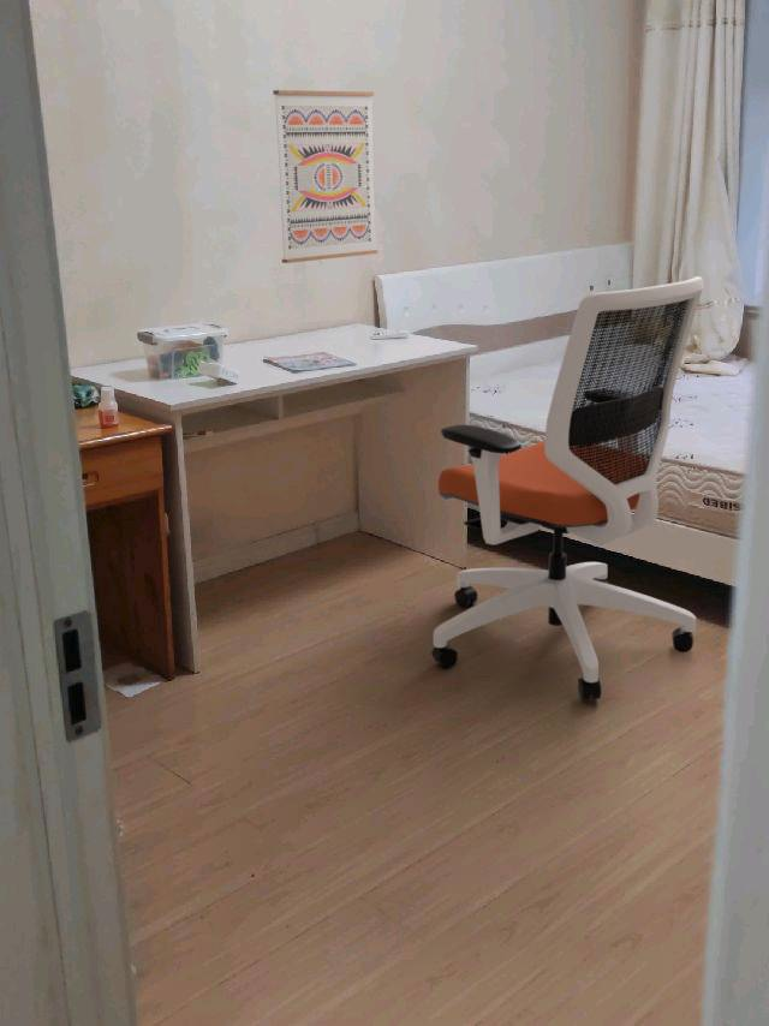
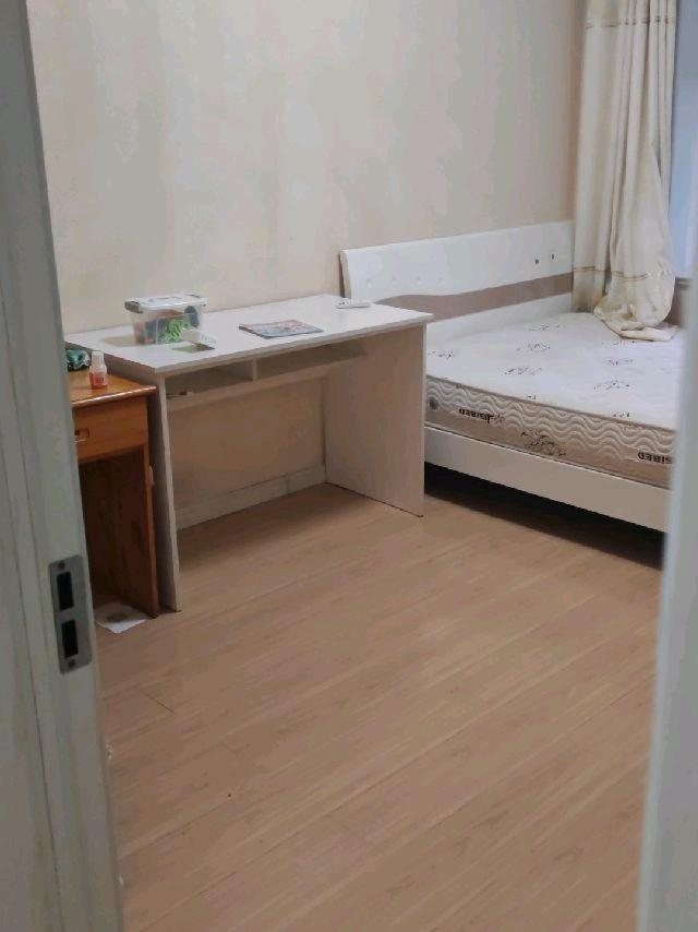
- office chair [430,275,705,702]
- wall art [272,89,378,264]
